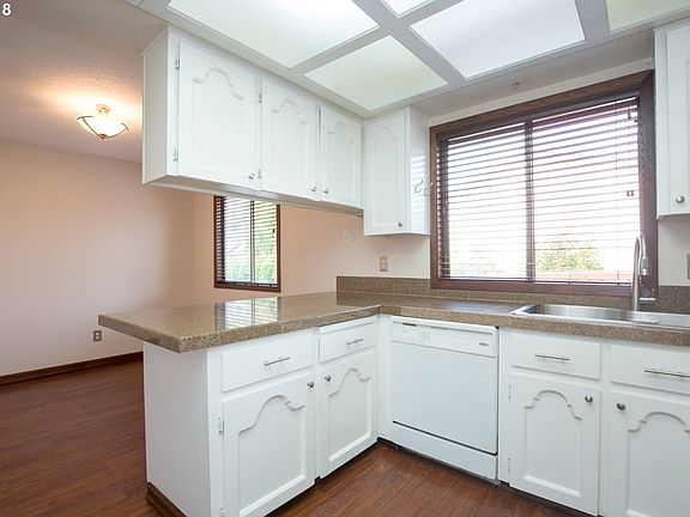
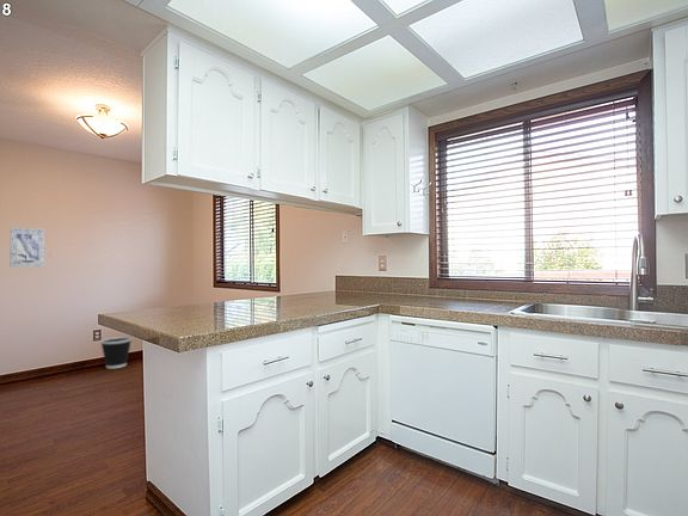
+ wastebasket [99,336,134,369]
+ wall art [8,227,45,268]
